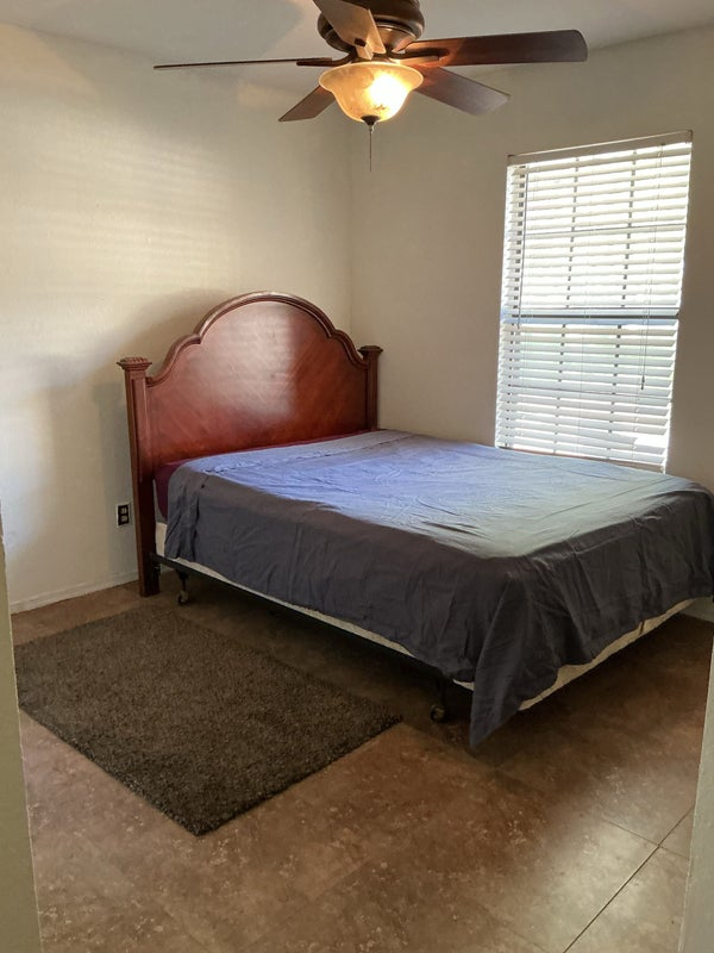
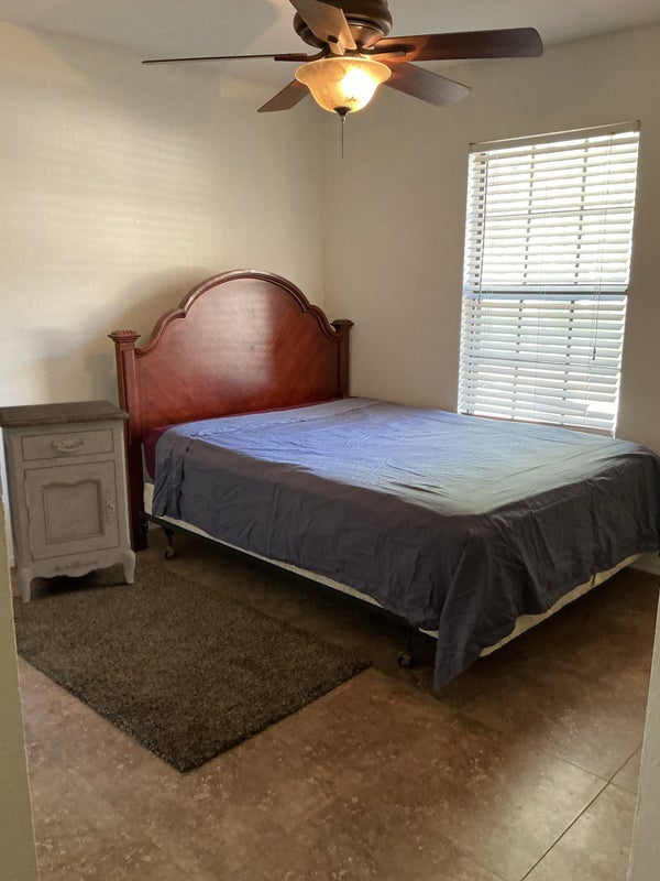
+ nightstand [0,399,136,605]
